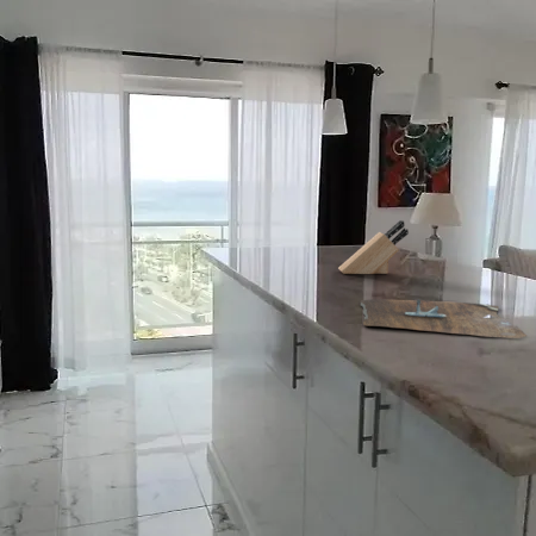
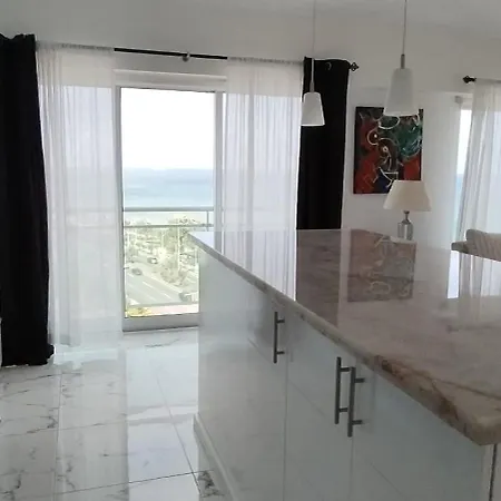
- knife block [337,219,410,275]
- cutting board [360,298,528,339]
